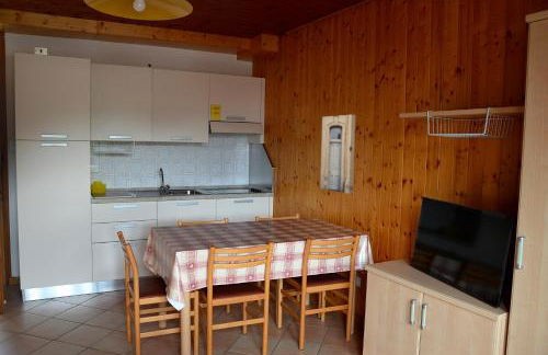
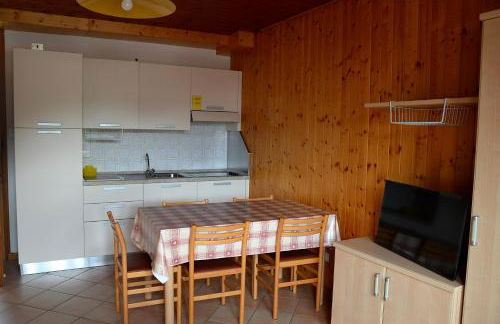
- wall art [319,114,356,195]
